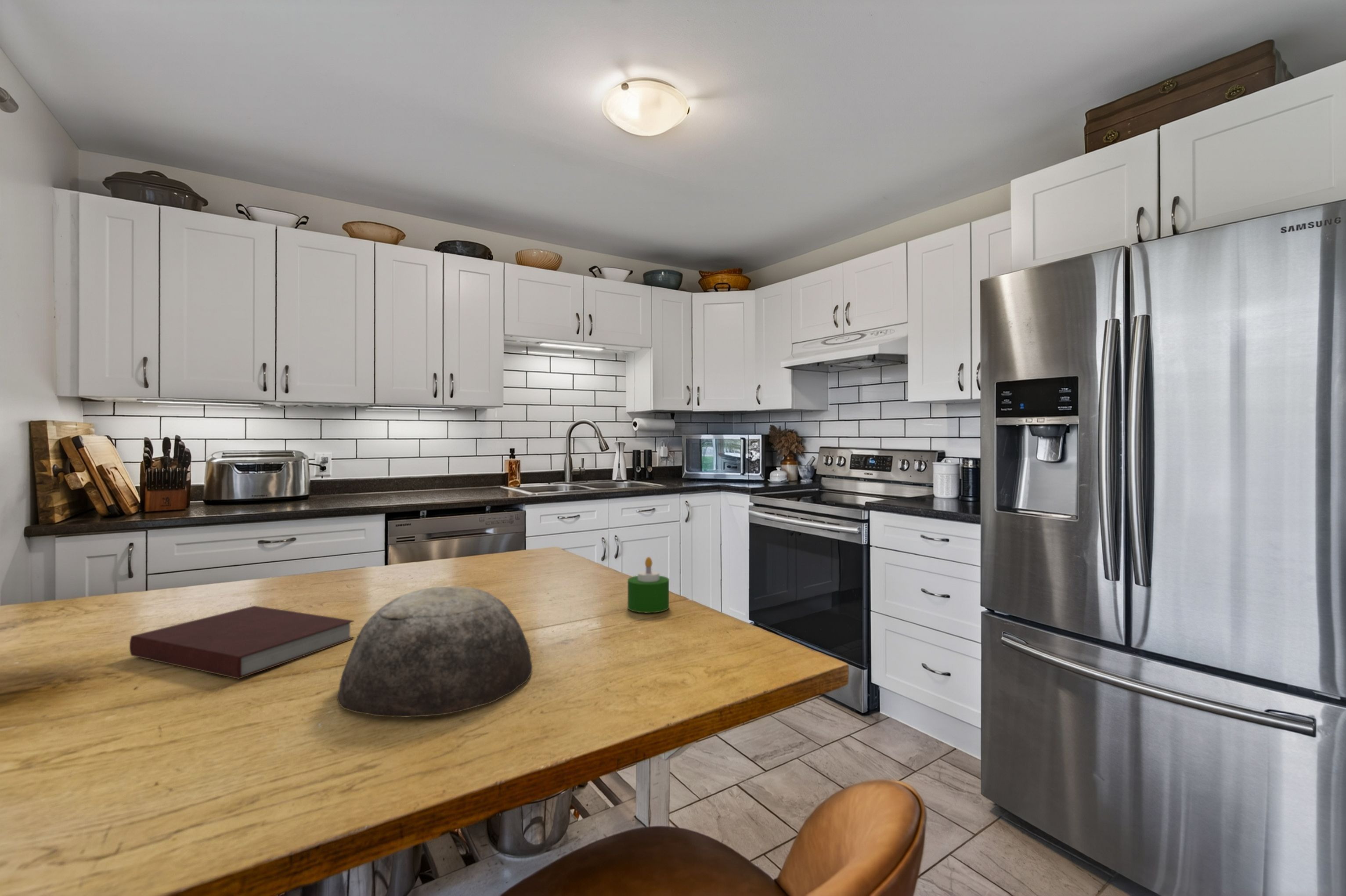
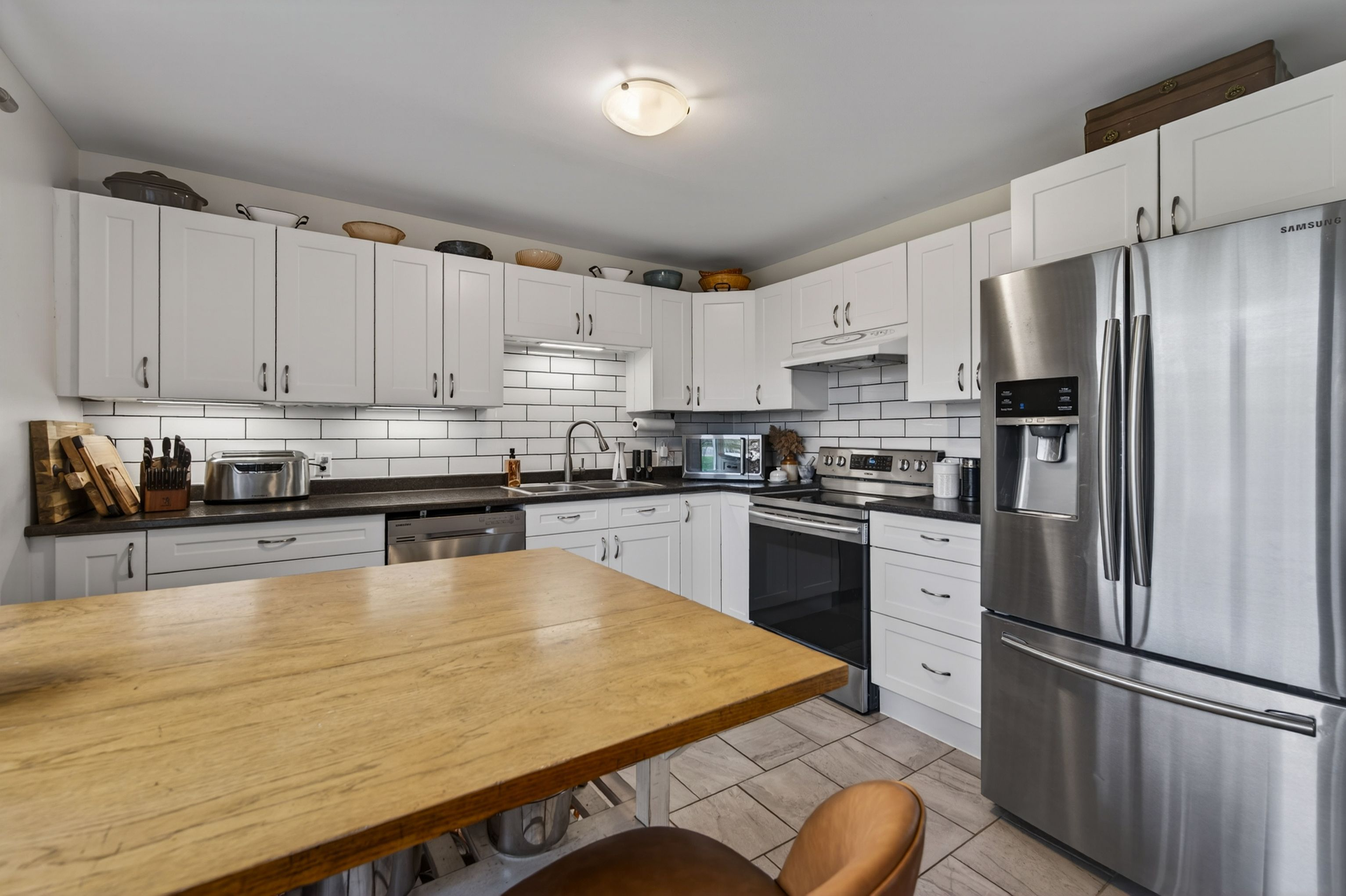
- notebook [129,605,355,679]
- candle [627,556,670,614]
- bowl [337,586,533,718]
